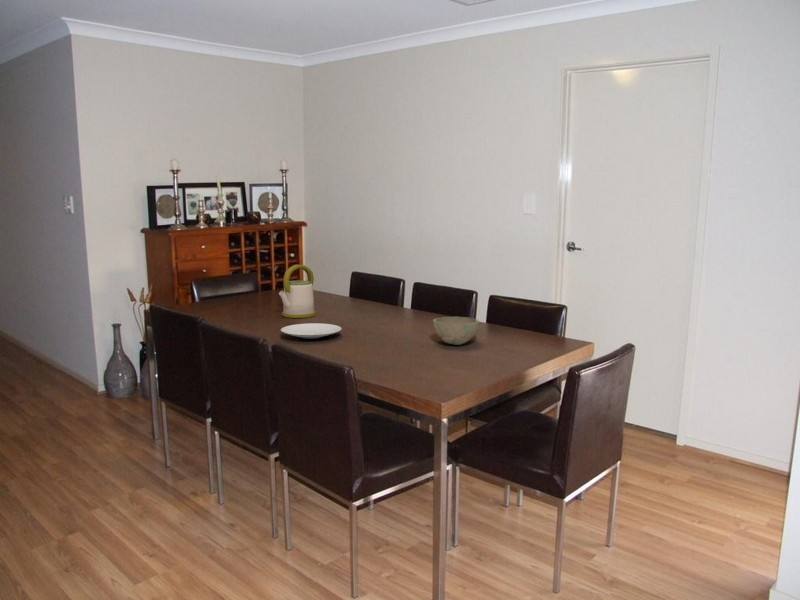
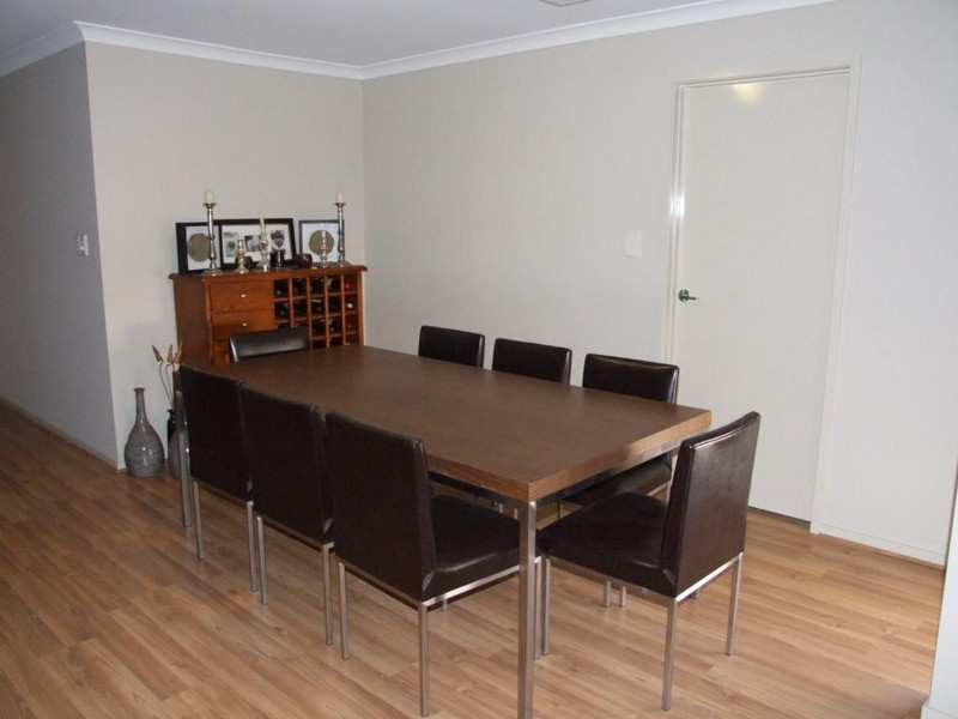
- bowl [432,316,480,346]
- plate [280,322,343,340]
- kettle [278,264,317,319]
